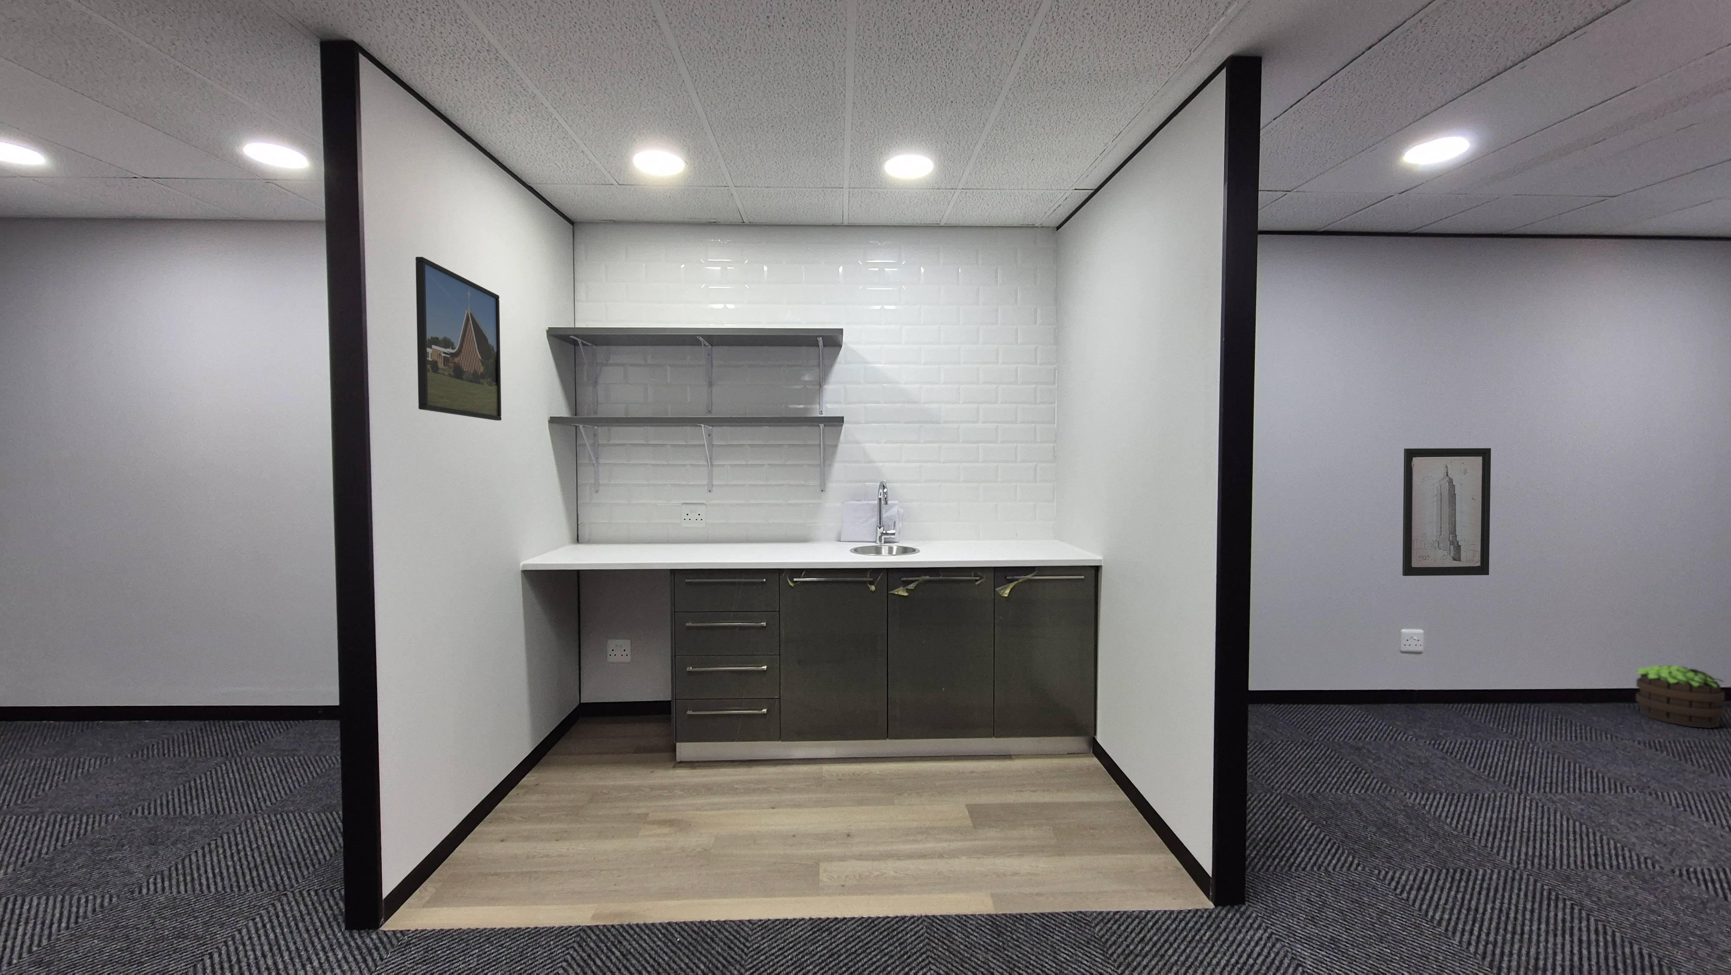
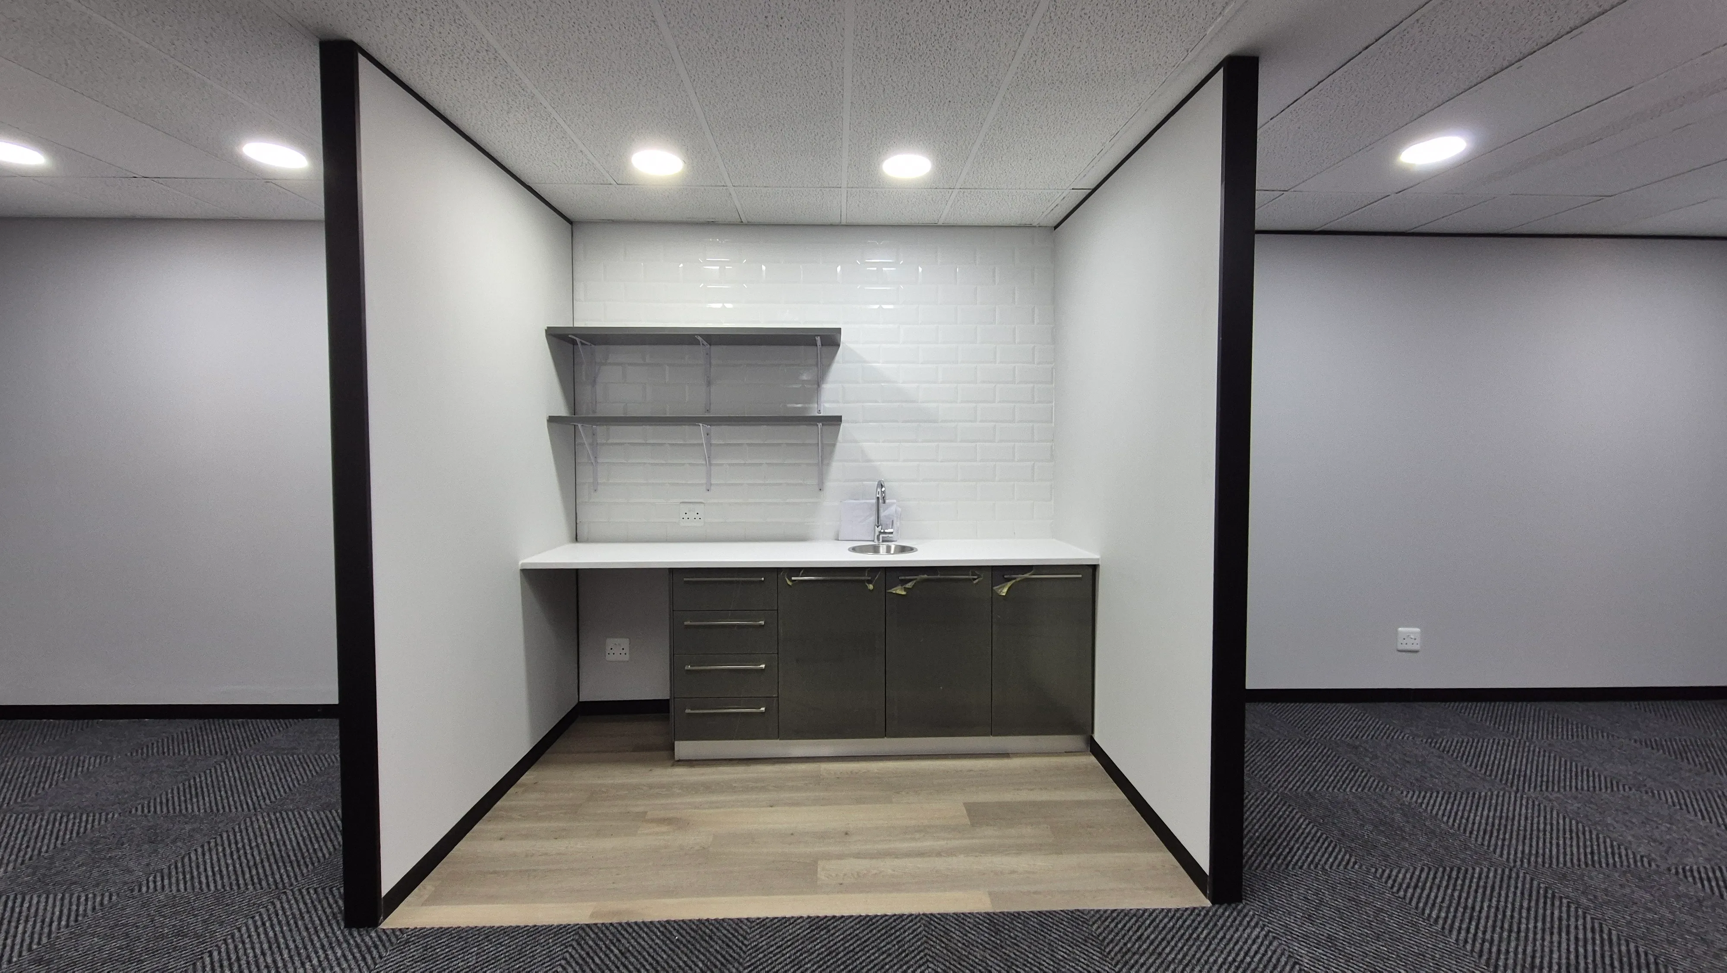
- potted plant [1635,665,1727,729]
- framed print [415,257,502,421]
- wall art [1402,448,1491,577]
